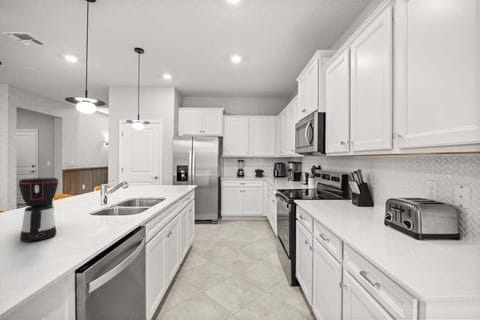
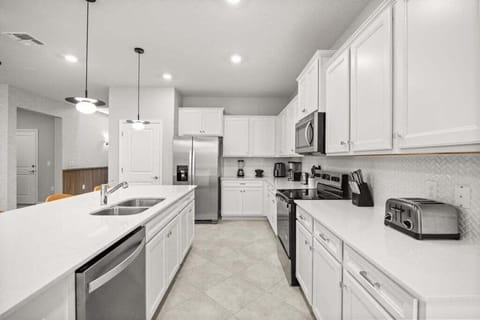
- coffee maker [17,177,60,243]
